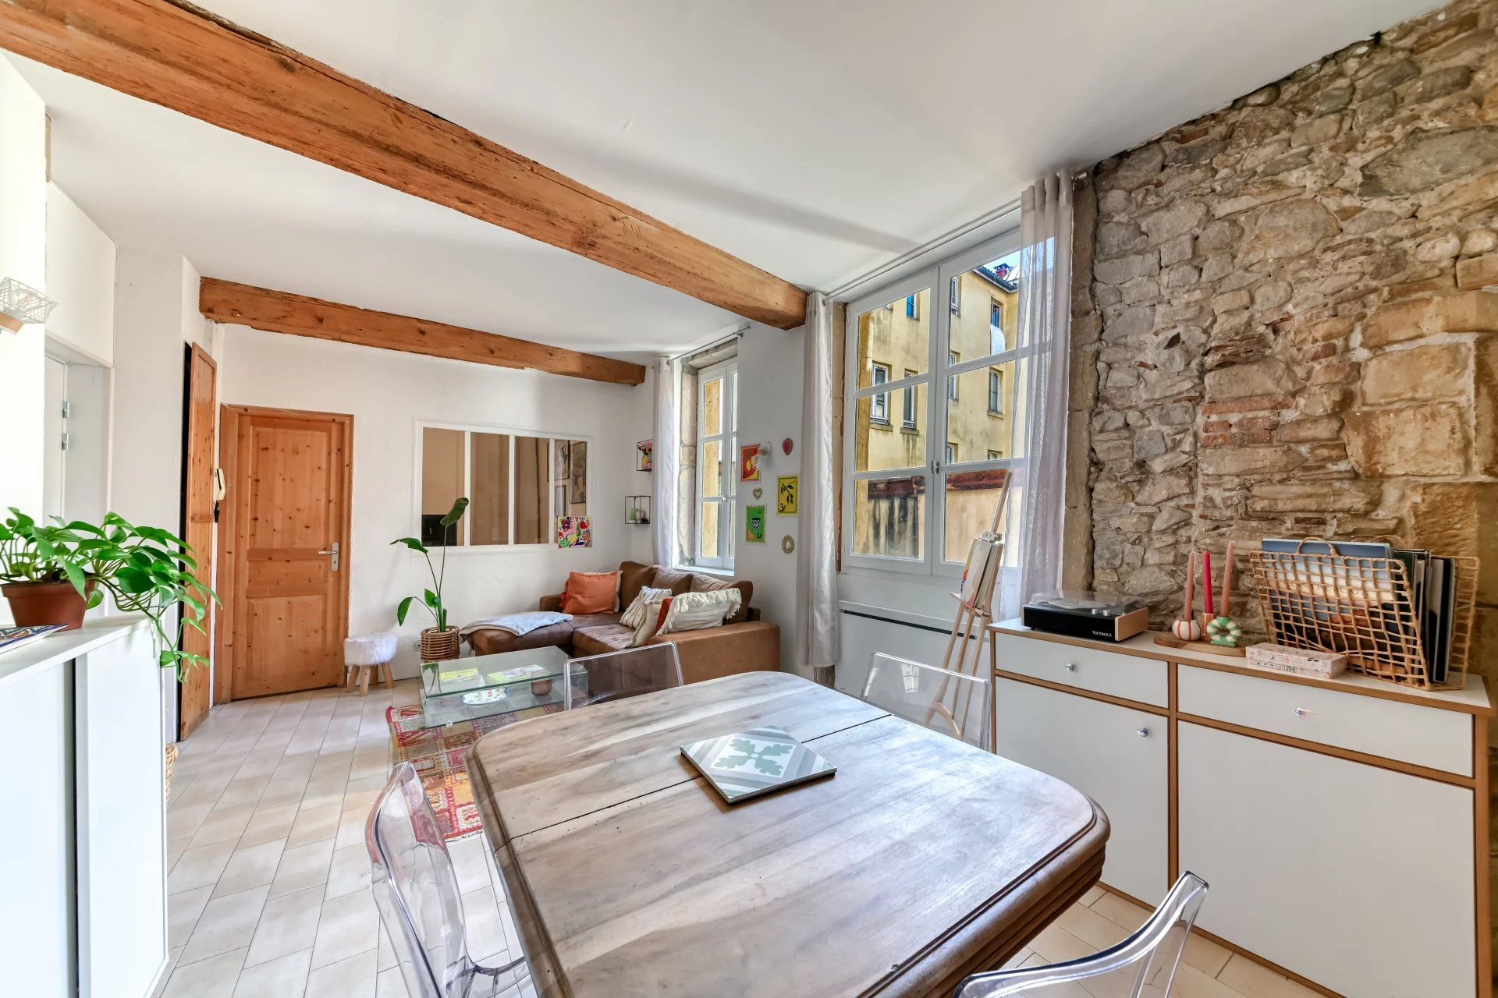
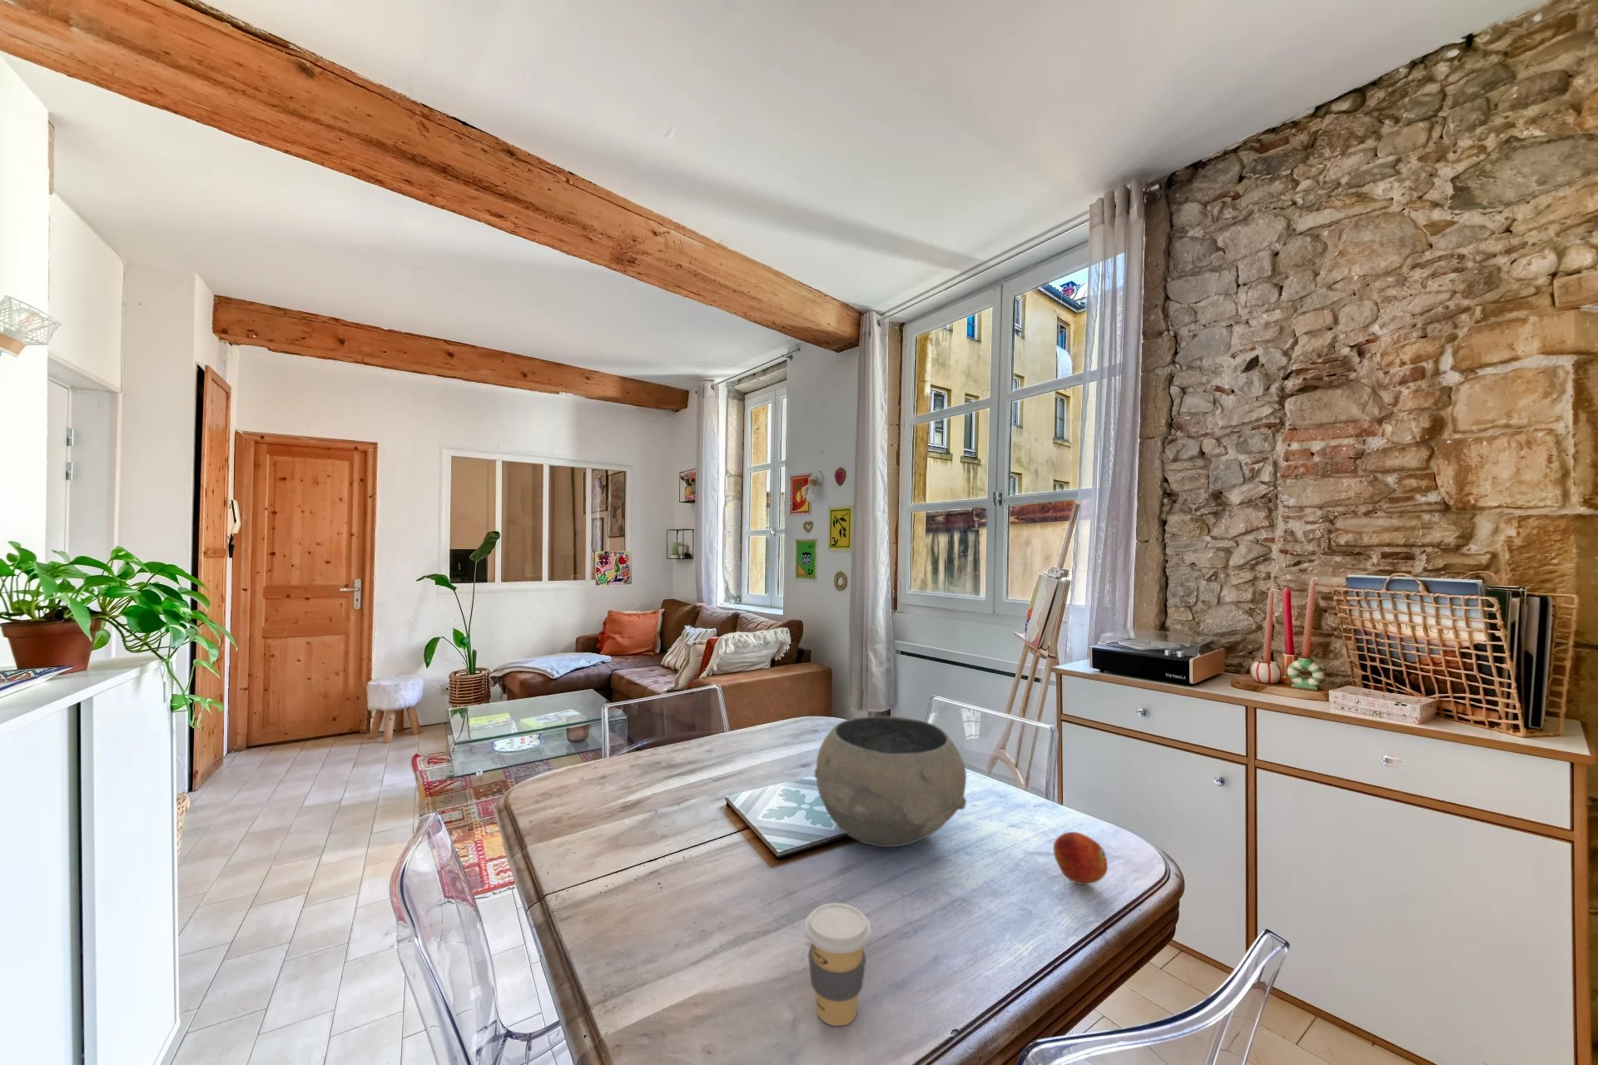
+ fruit [1053,831,1108,886]
+ coffee cup [803,902,873,1027]
+ ceramic bowl [814,716,967,847]
